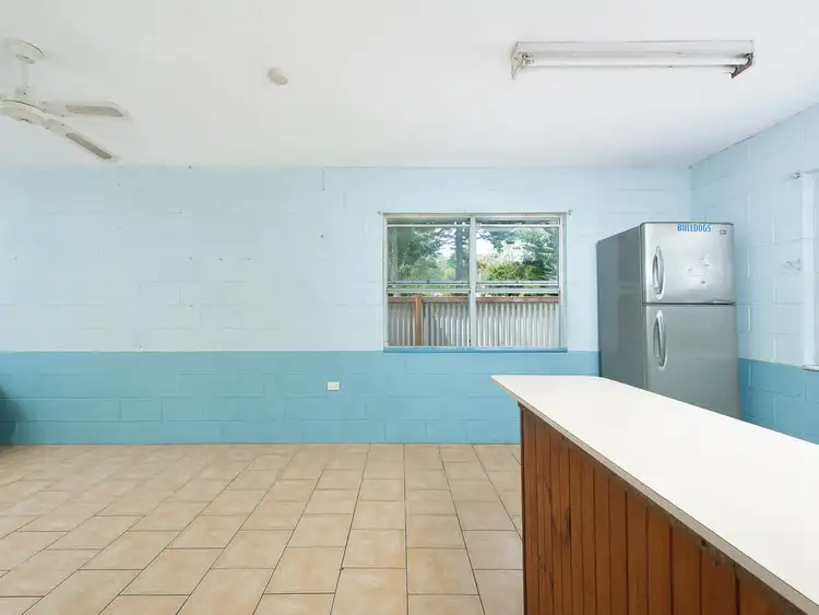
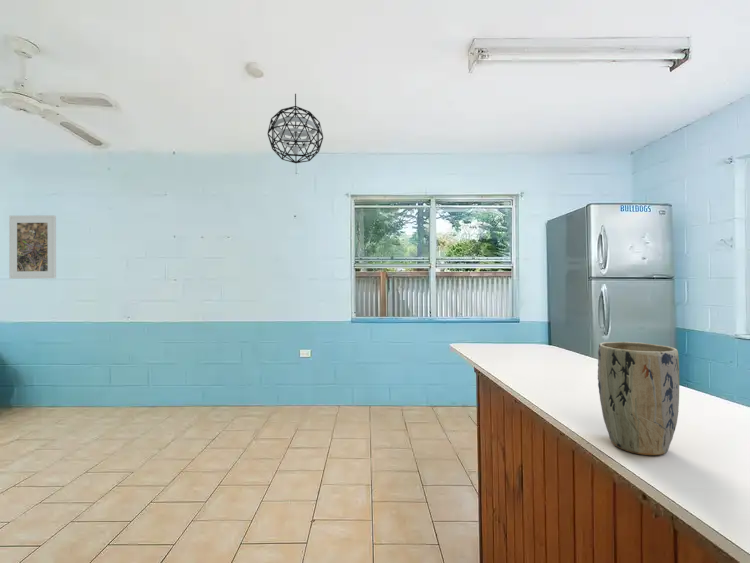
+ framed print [8,214,57,280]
+ plant pot [597,341,680,456]
+ pendant light [267,93,324,164]
